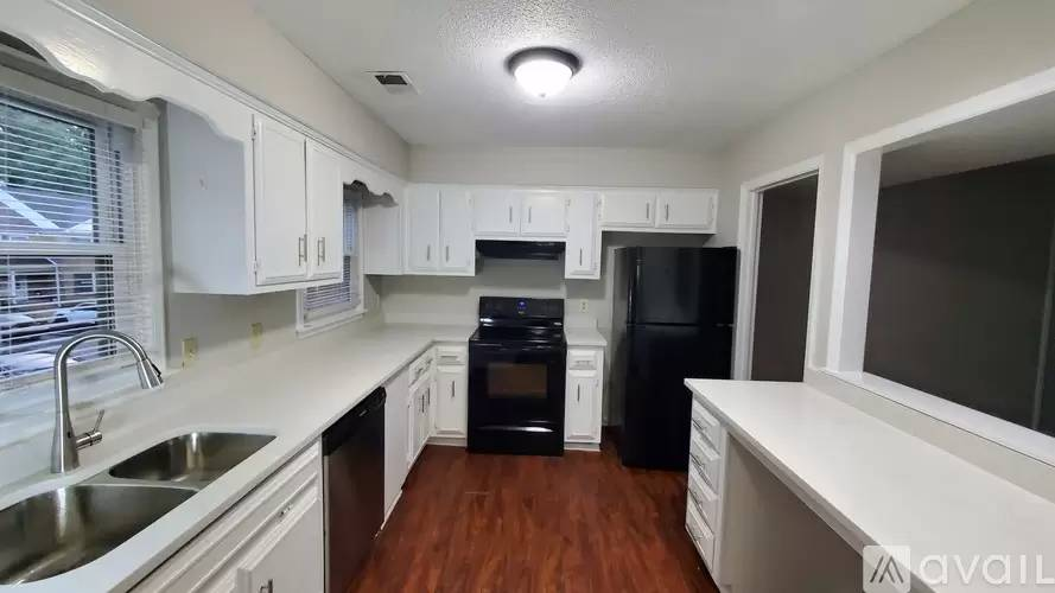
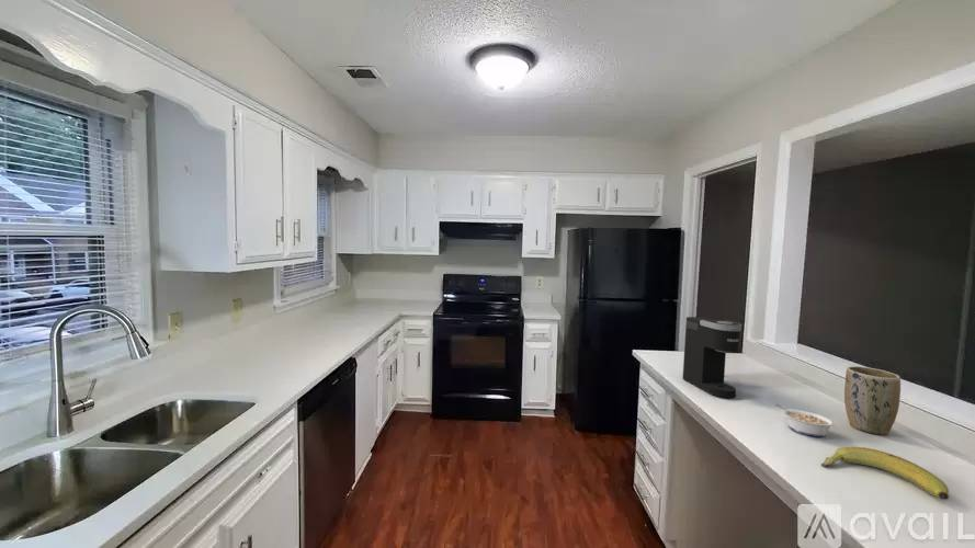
+ legume [774,402,836,437]
+ coffee maker [682,316,742,399]
+ banana [820,445,950,501]
+ plant pot [843,365,902,436]
